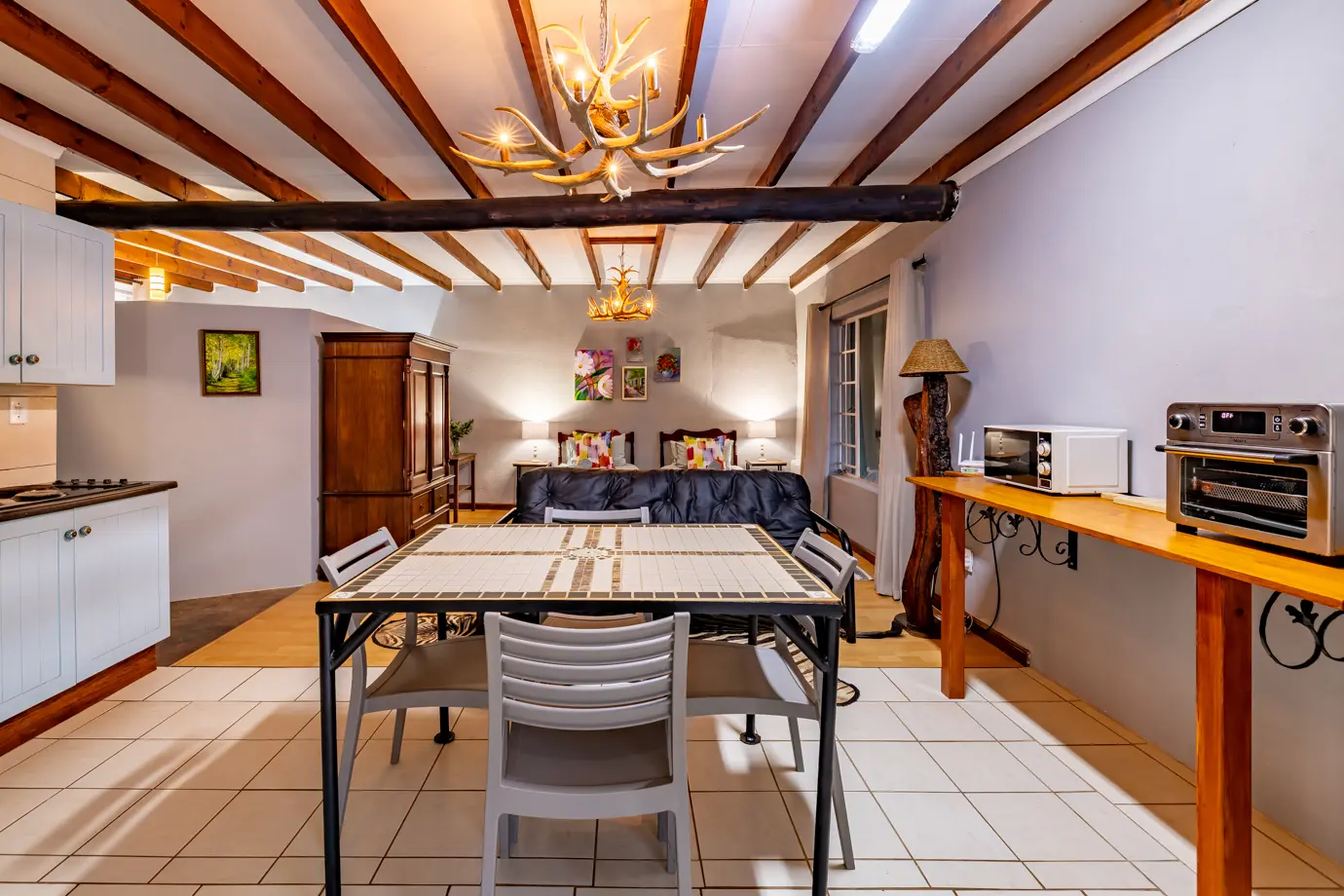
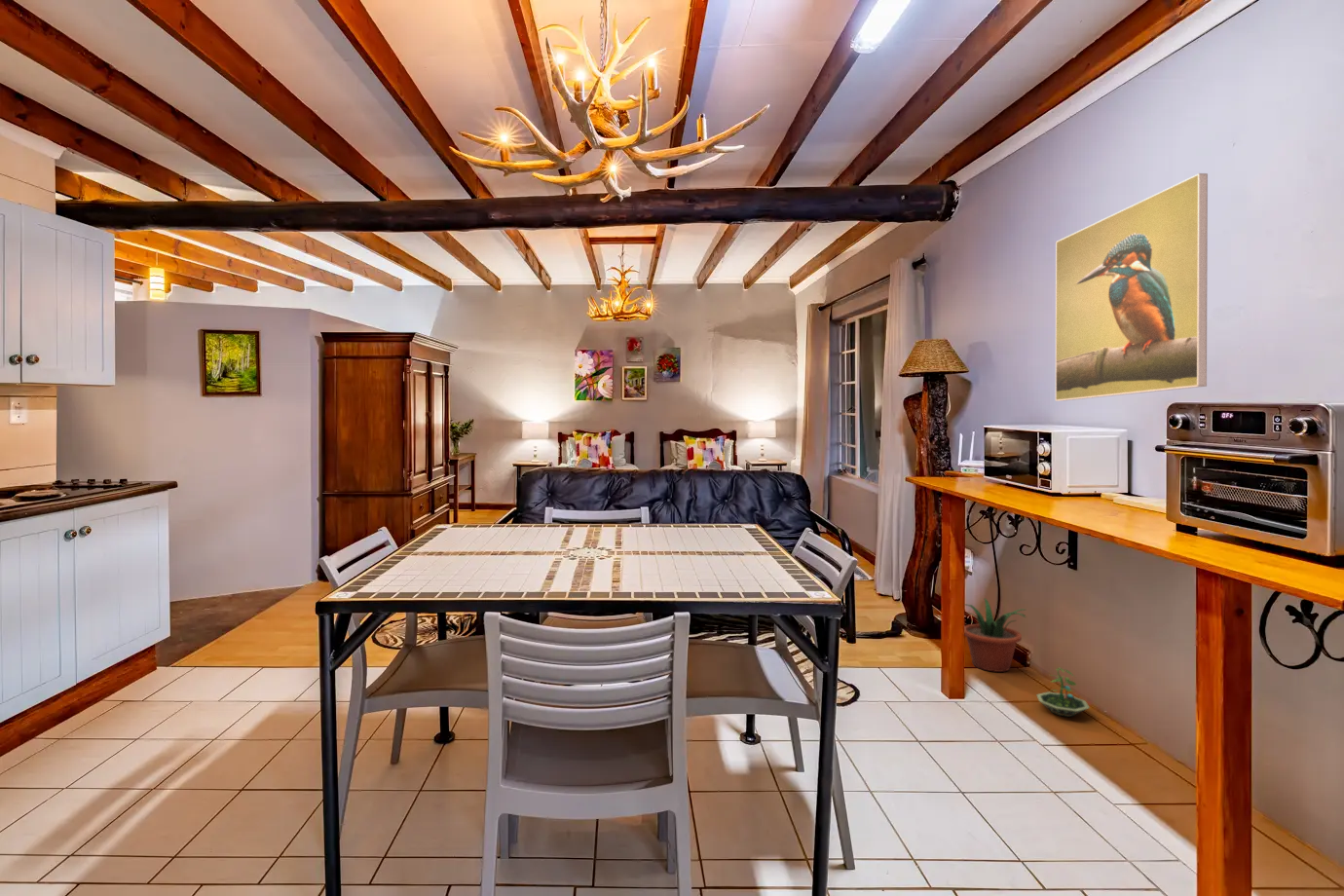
+ terrarium [1035,667,1091,718]
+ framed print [1055,172,1209,402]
+ potted plant [963,597,1027,673]
